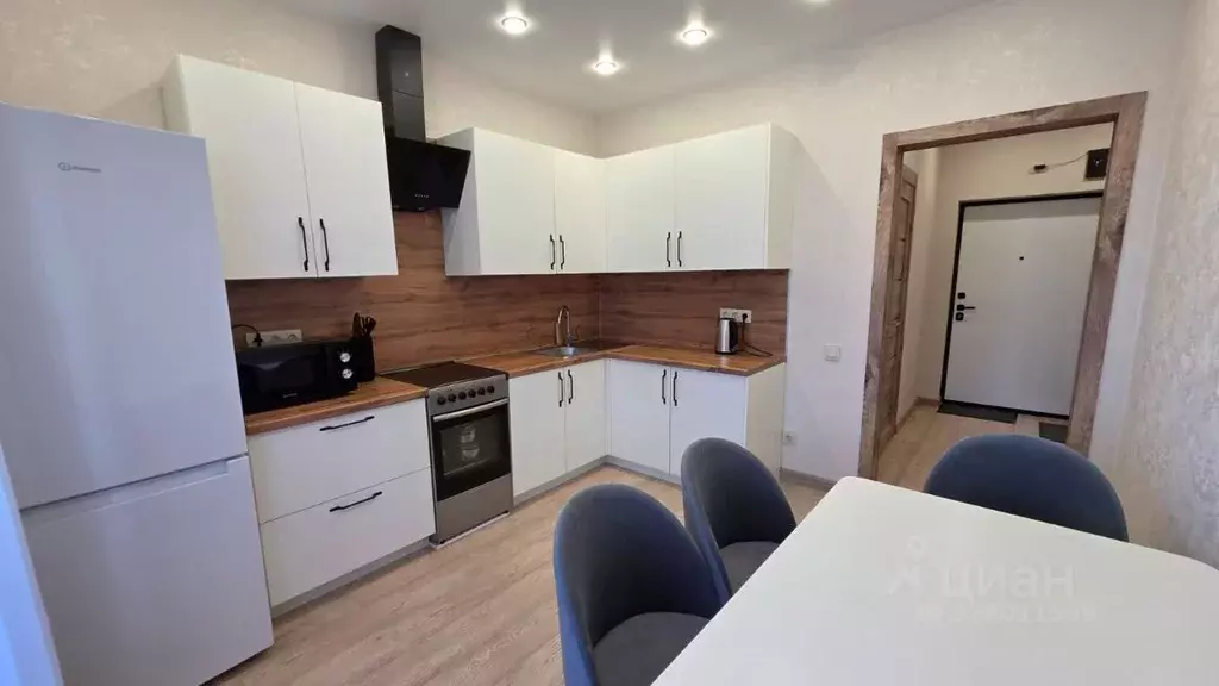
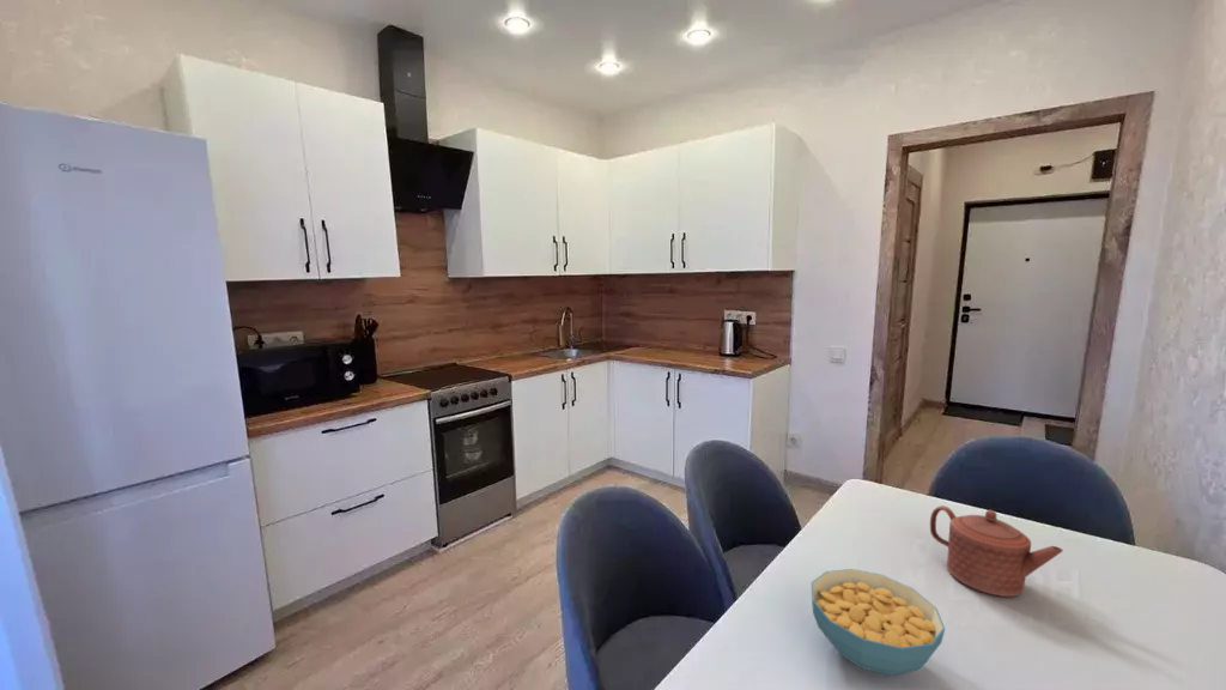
+ teapot [929,504,1064,598]
+ cereal bowl [811,568,946,677]
